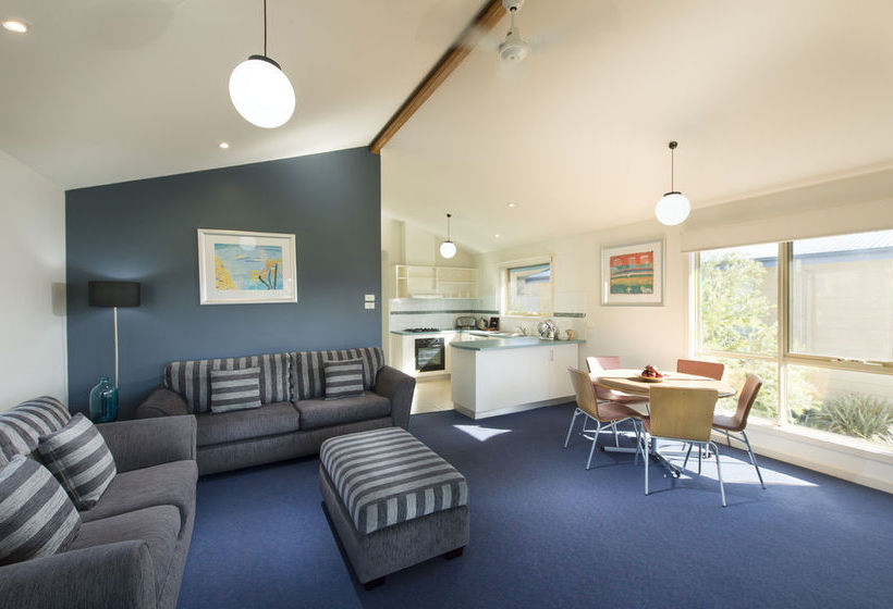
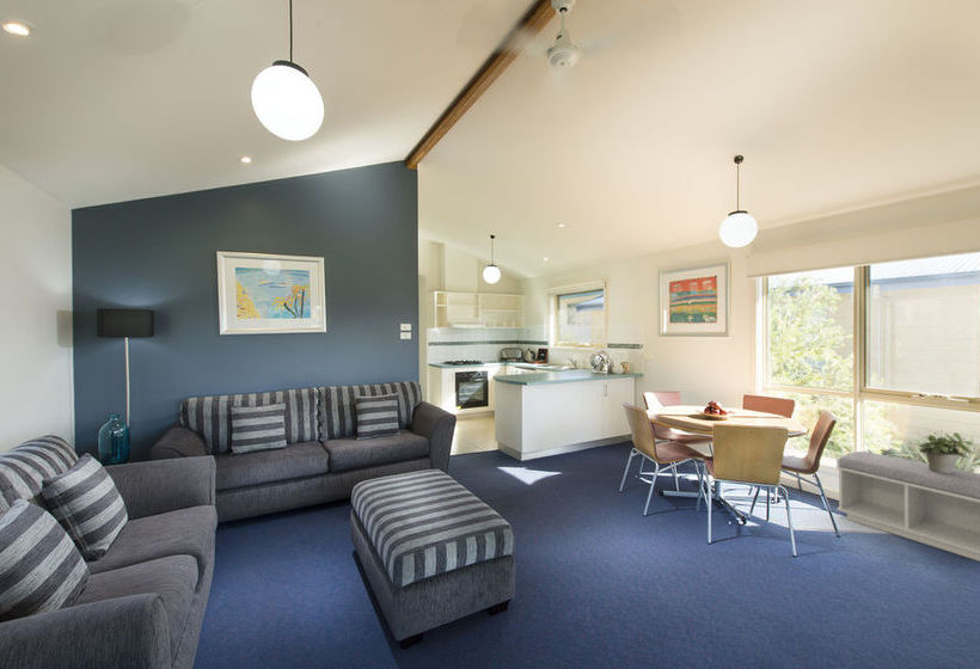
+ bench [835,450,980,563]
+ potted plant [919,431,974,473]
